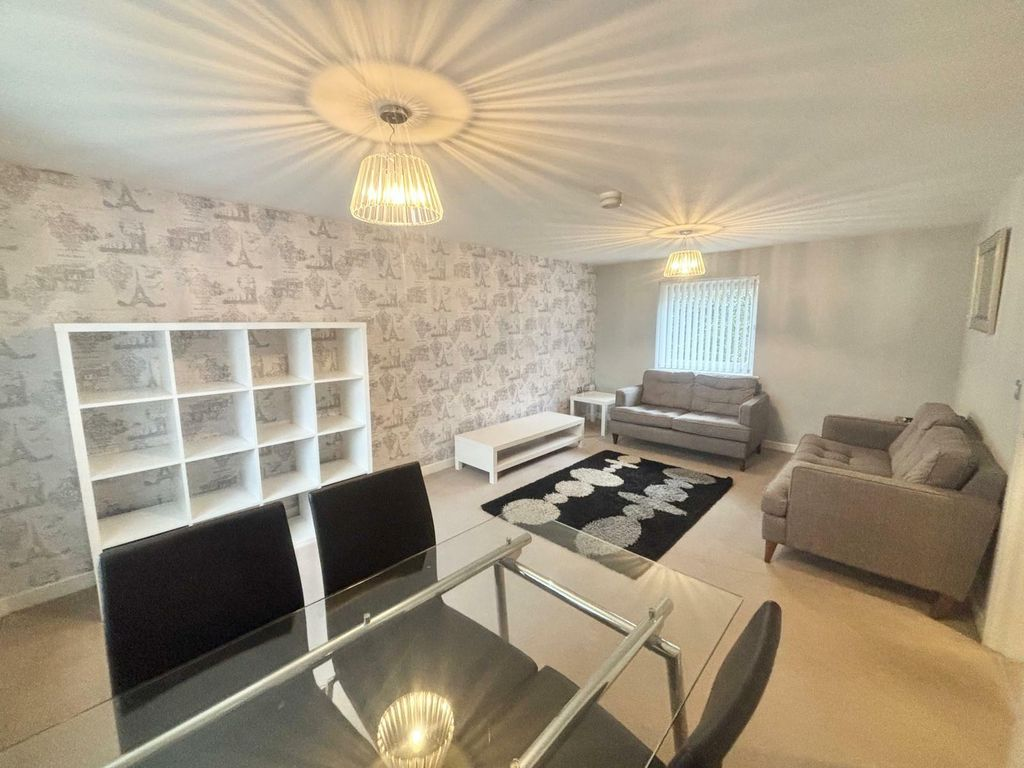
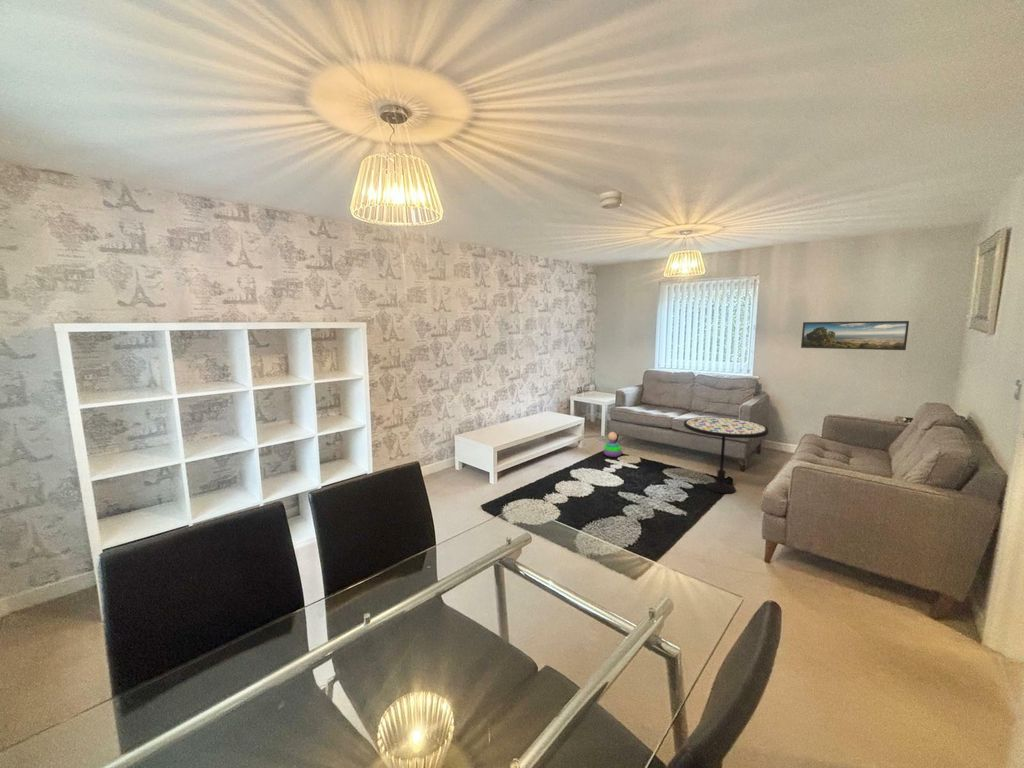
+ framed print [800,320,910,351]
+ side table [683,416,770,494]
+ stacking toy [603,431,623,458]
